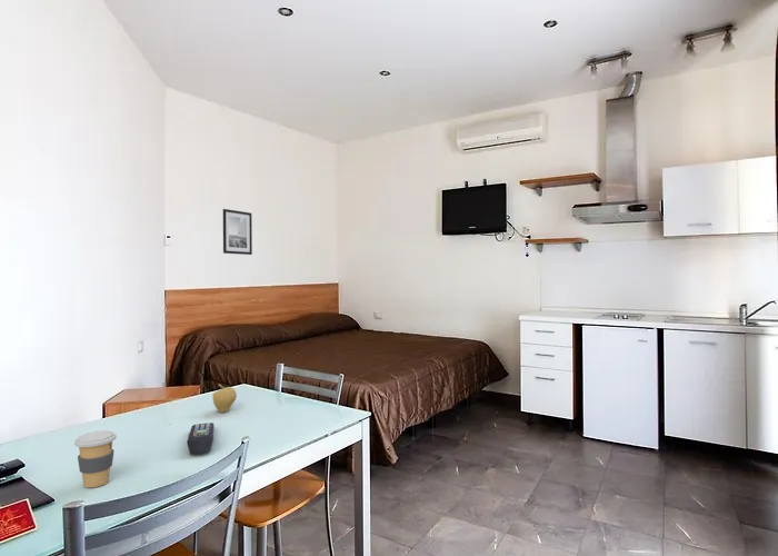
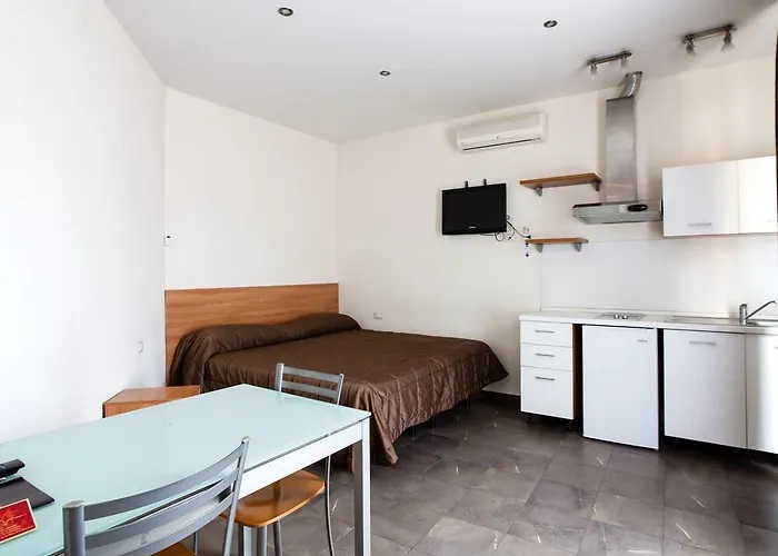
- coffee cup [73,429,118,489]
- fruit [211,383,238,414]
- remote control [187,421,216,456]
- wall art [222,208,253,256]
